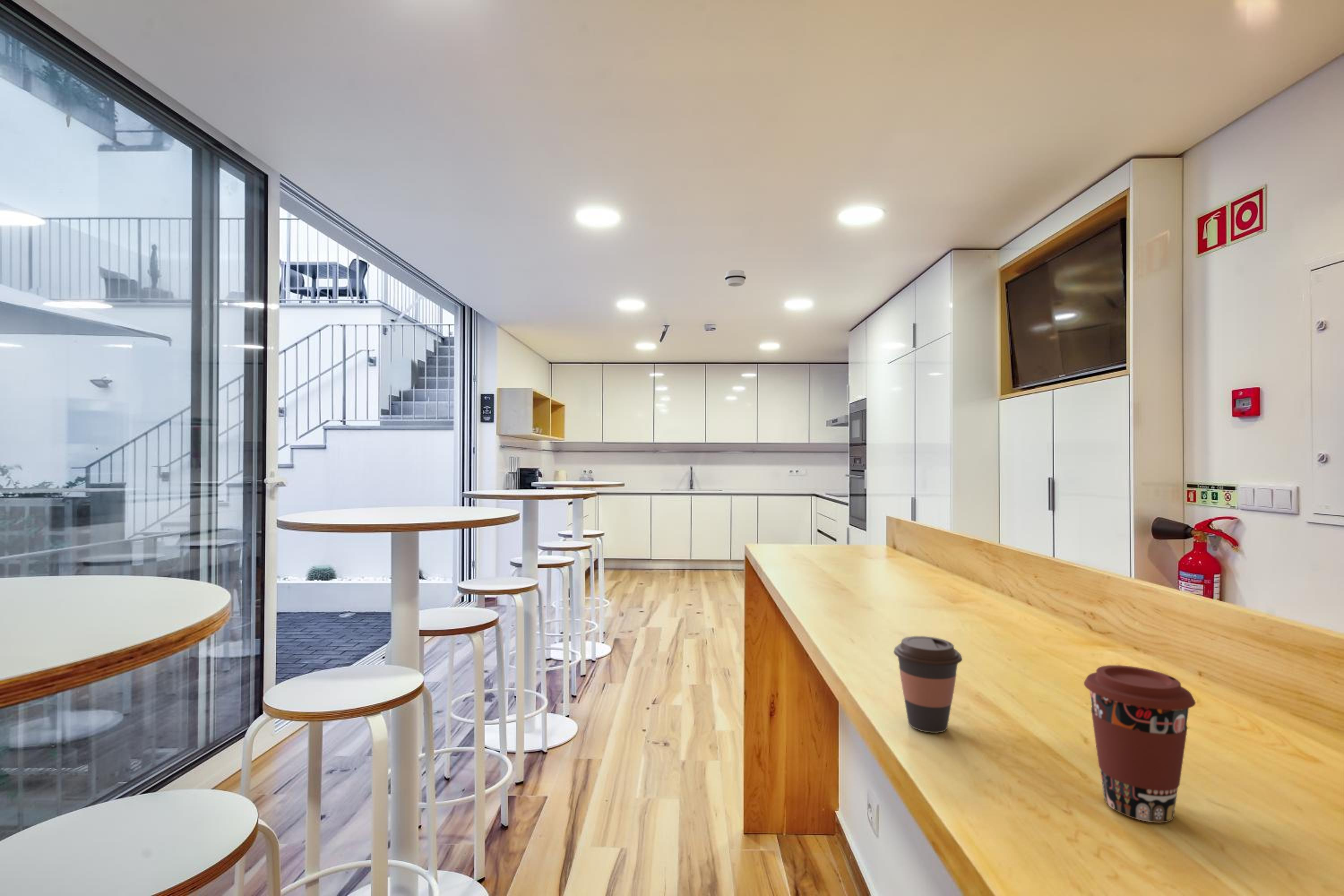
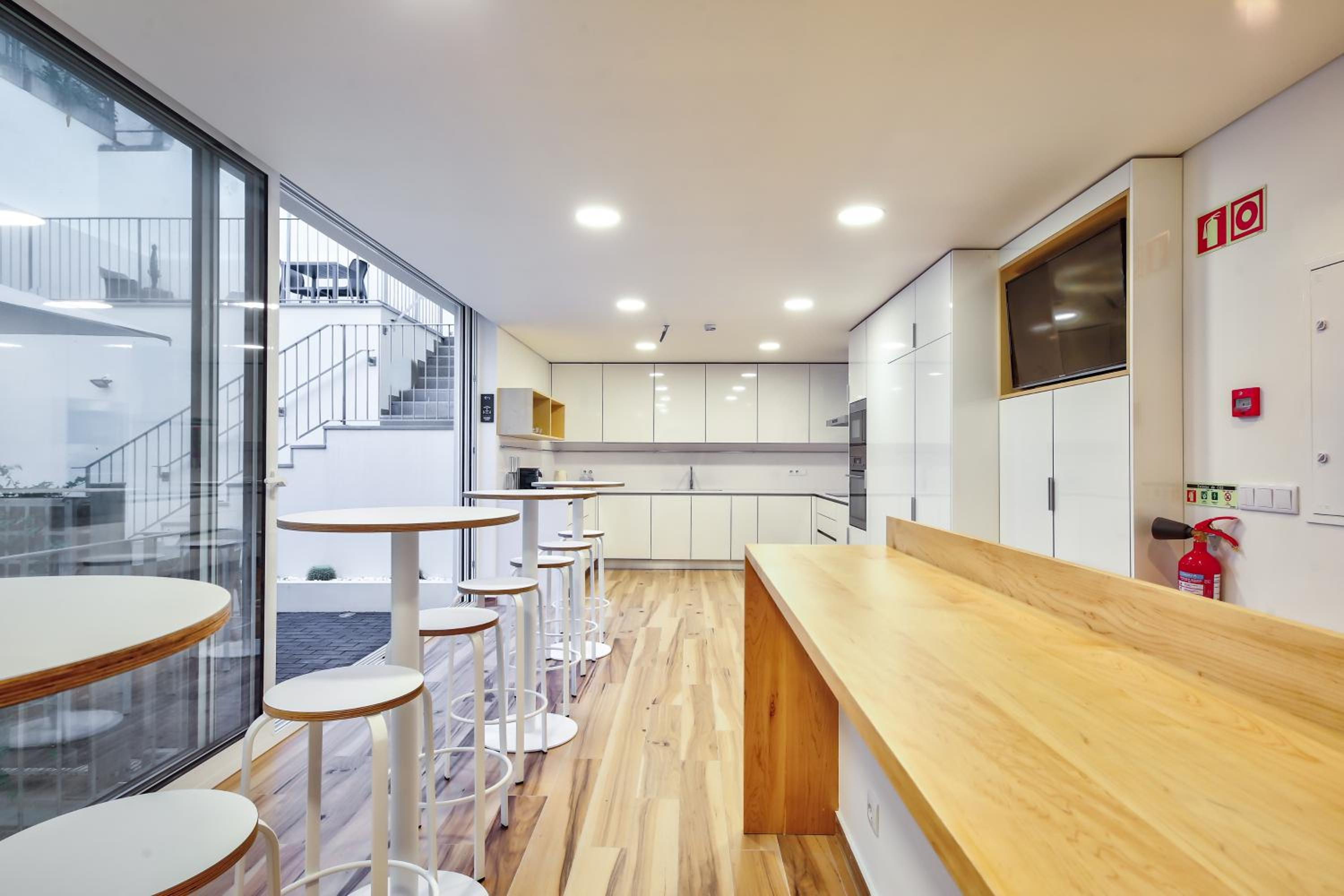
- coffee cup [893,636,963,733]
- coffee cup [1083,665,1196,823]
- smoke detector [724,269,746,287]
